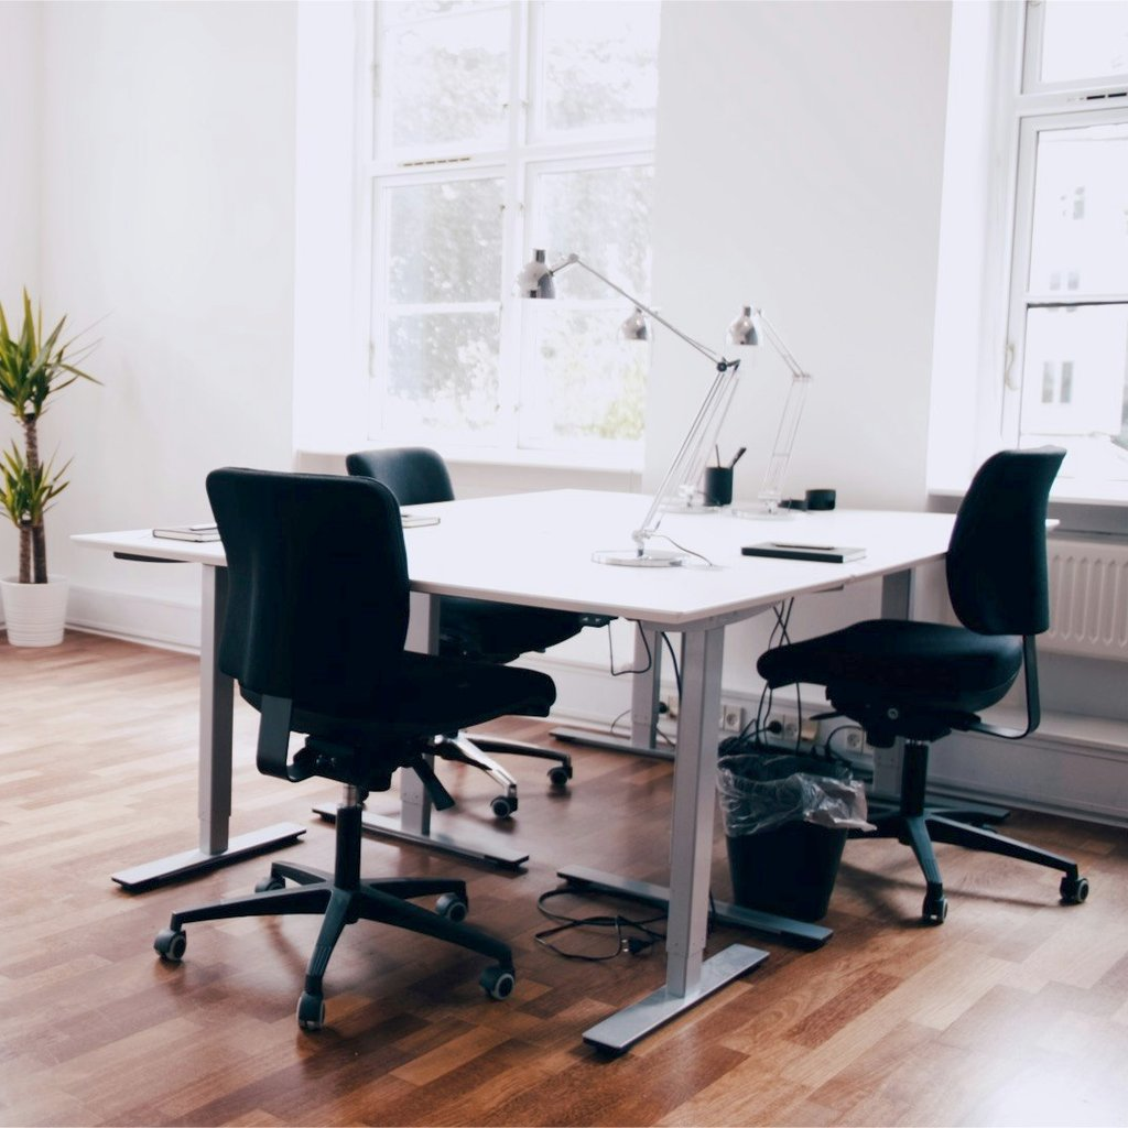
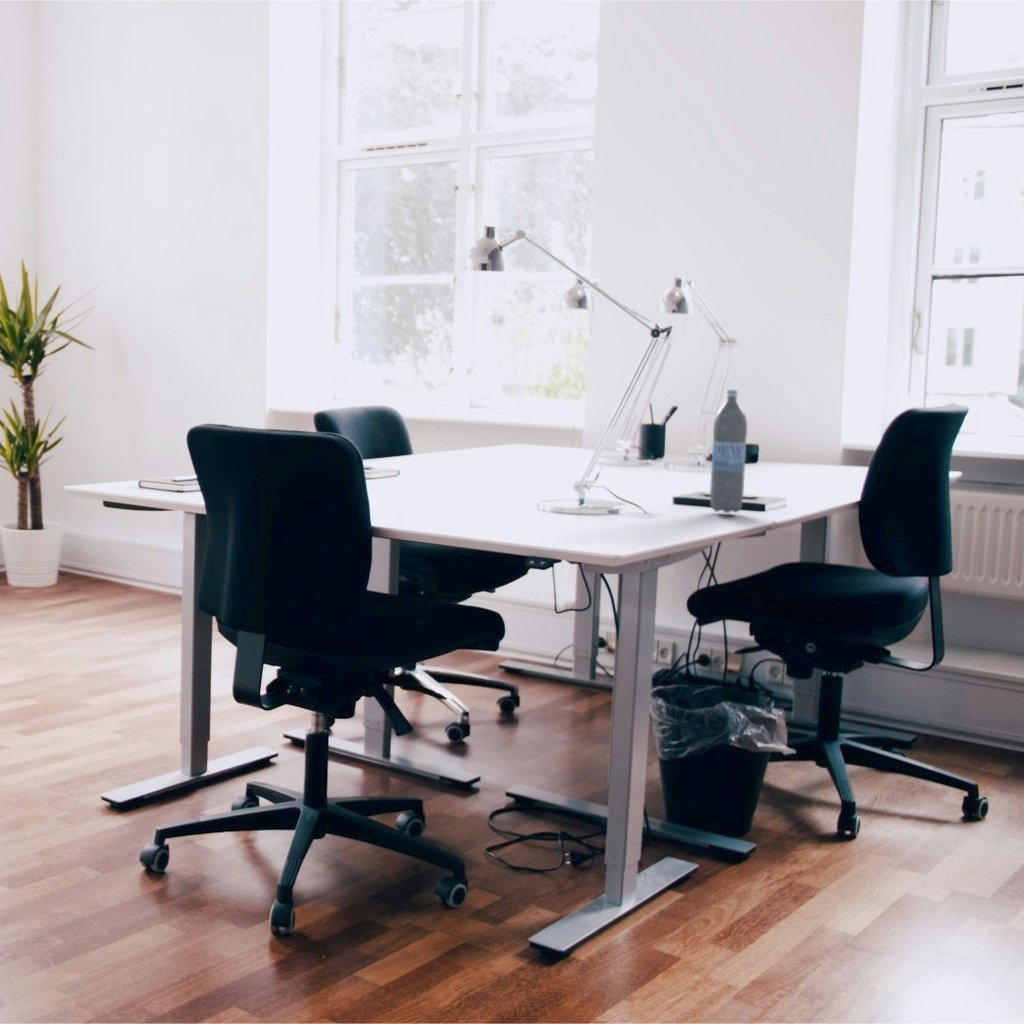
+ water bottle [709,389,748,514]
